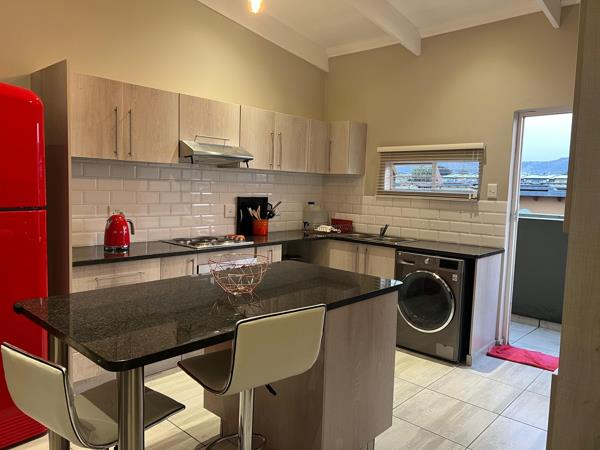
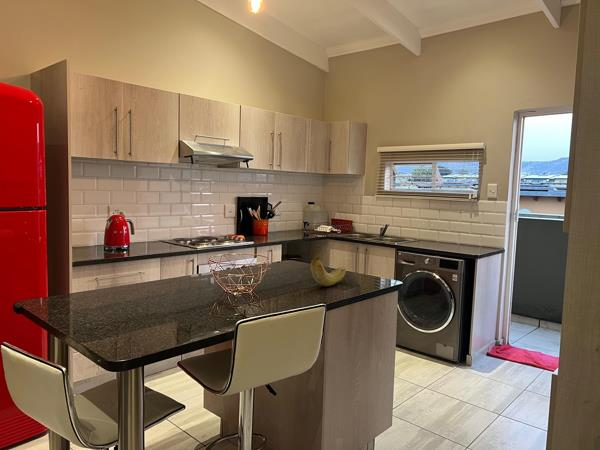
+ banana [310,245,347,287]
